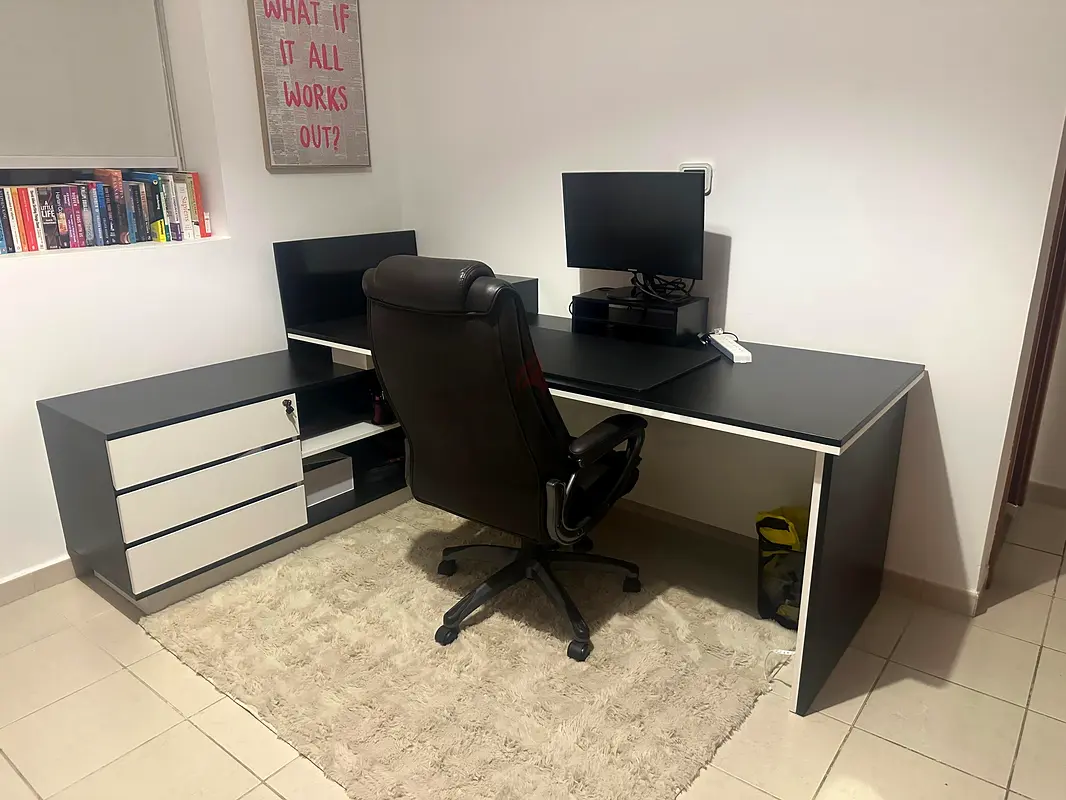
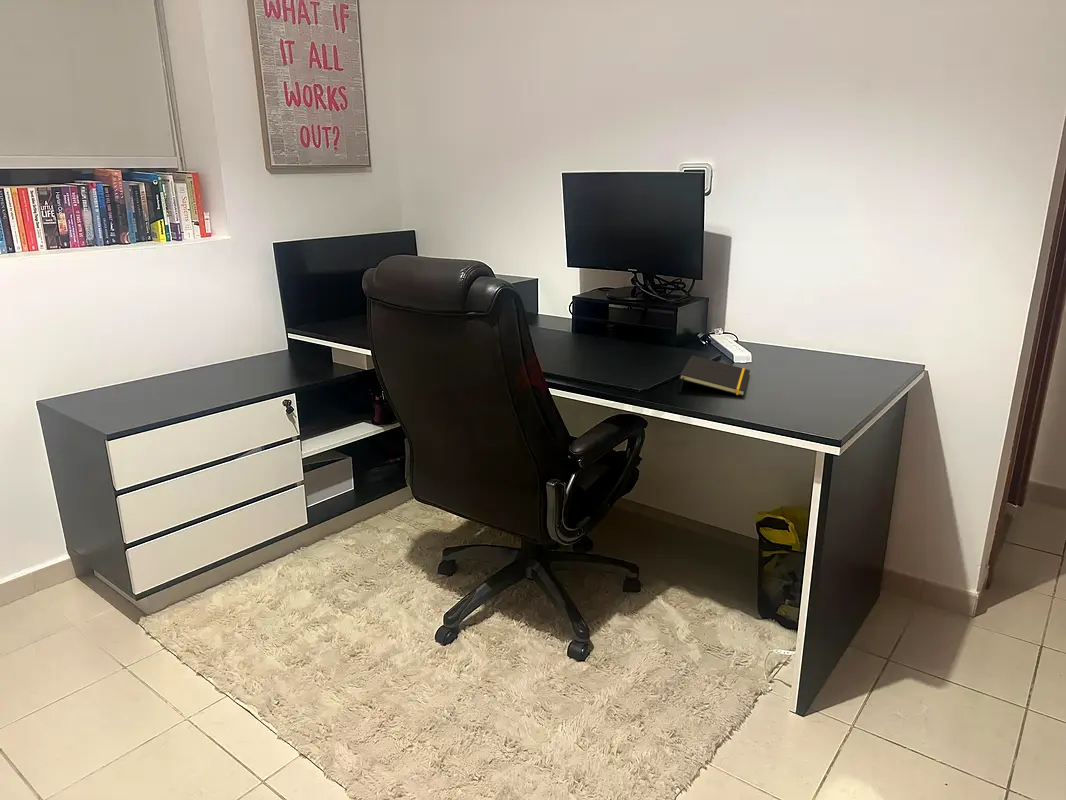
+ notepad [678,354,751,397]
